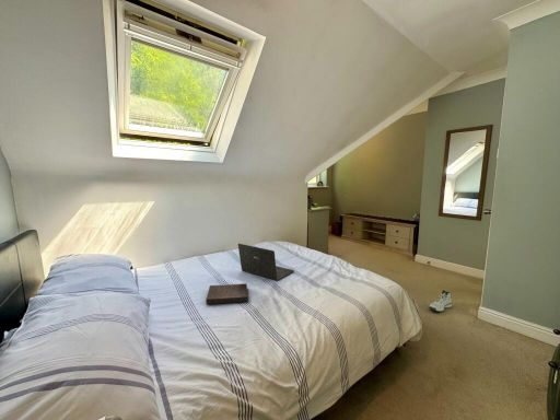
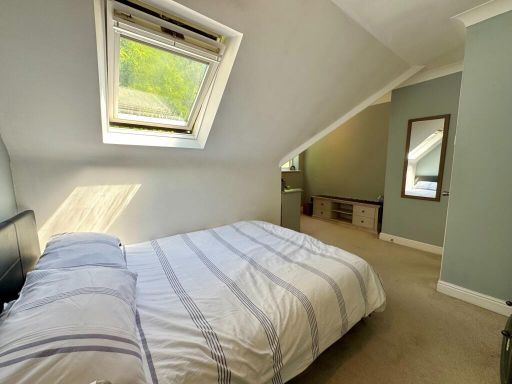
- sneaker [428,289,453,313]
- book [205,282,249,305]
- laptop [237,243,295,281]
